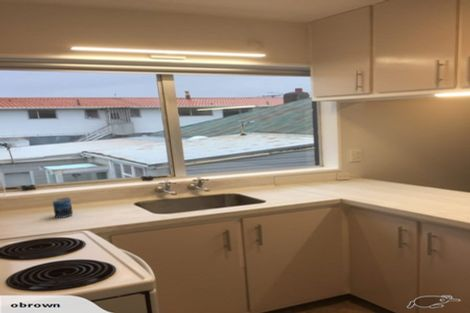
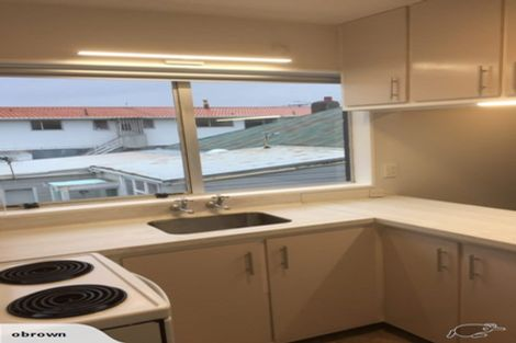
- mug [52,196,74,219]
